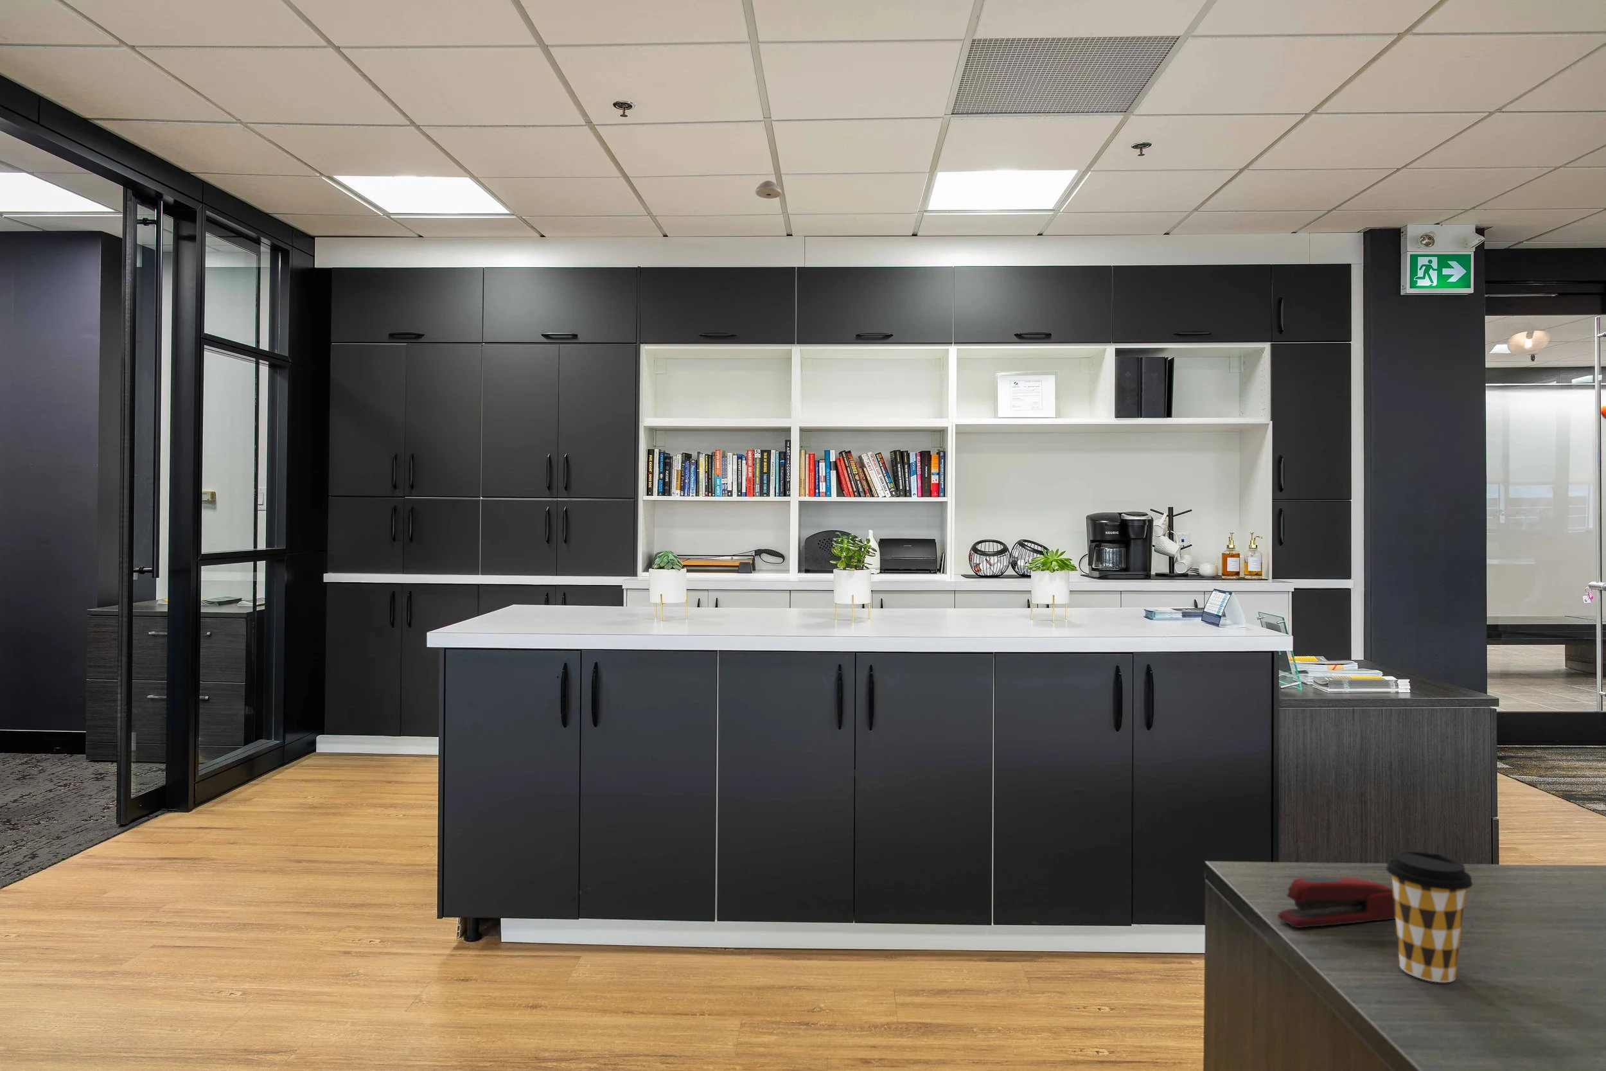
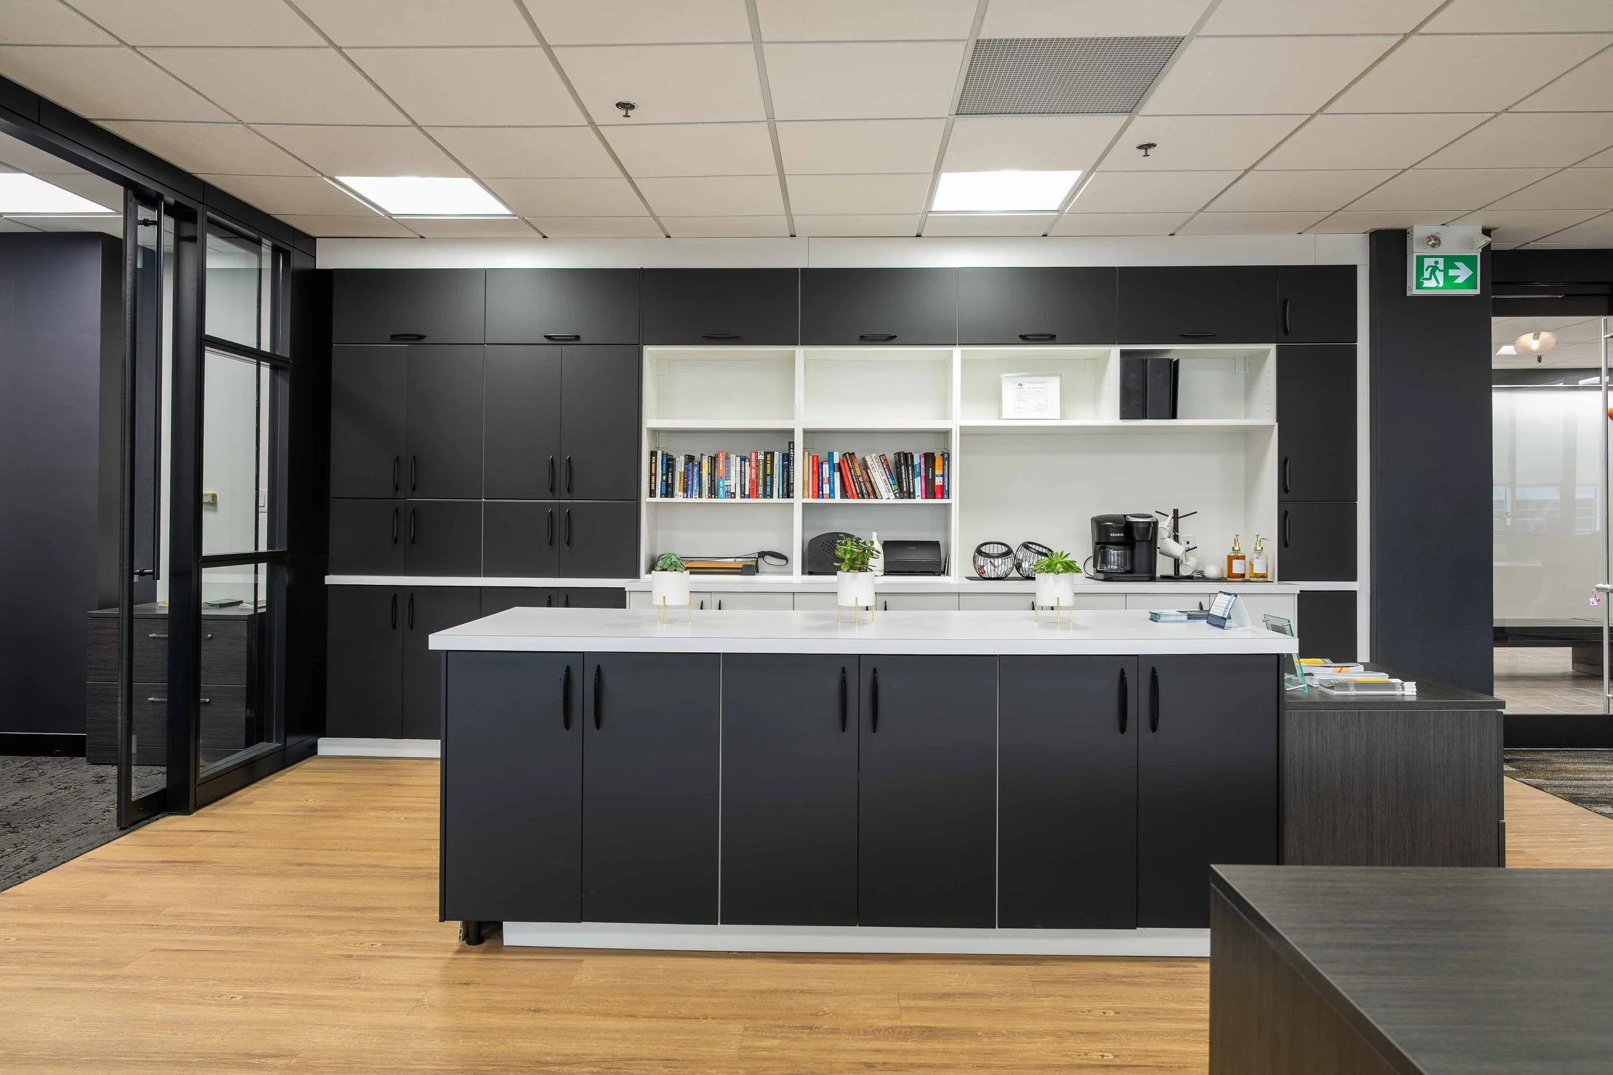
- coffee cup [1386,850,1473,983]
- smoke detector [755,179,783,200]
- stapler [1277,876,1396,929]
